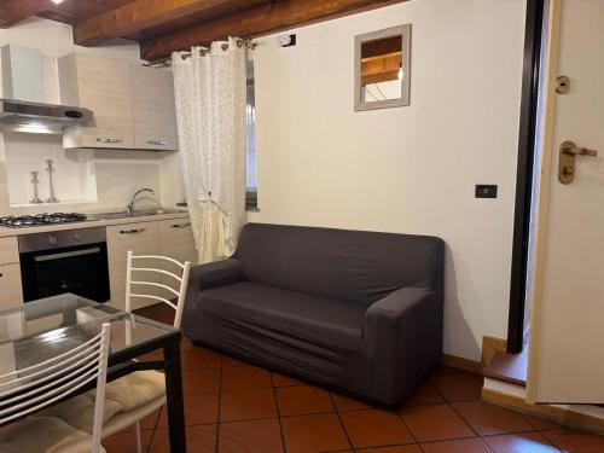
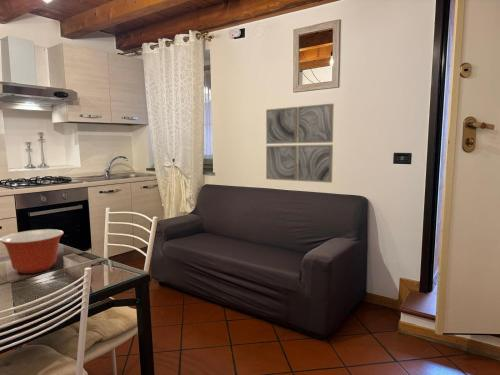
+ mixing bowl [0,228,65,274]
+ wall art [265,103,335,184]
